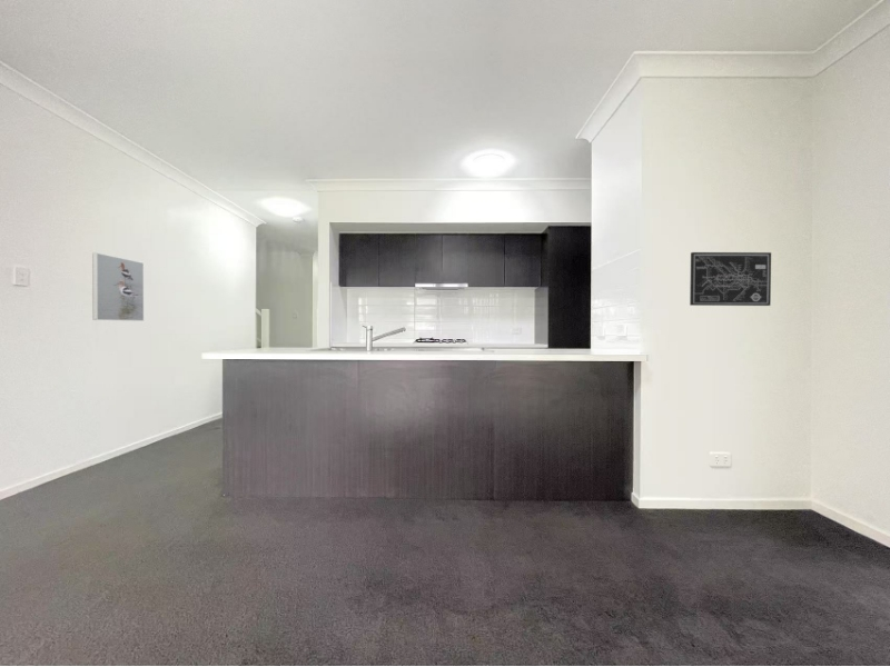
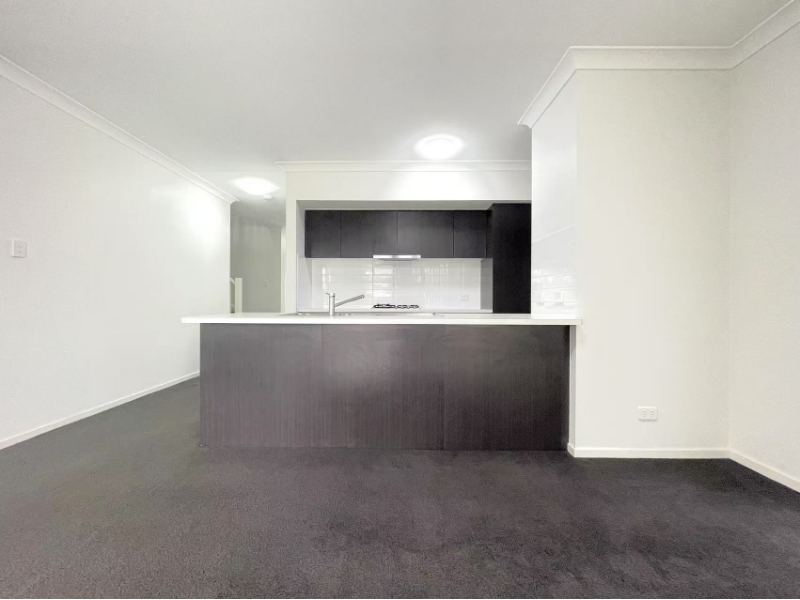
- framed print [91,251,145,322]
- wall art [689,251,772,307]
